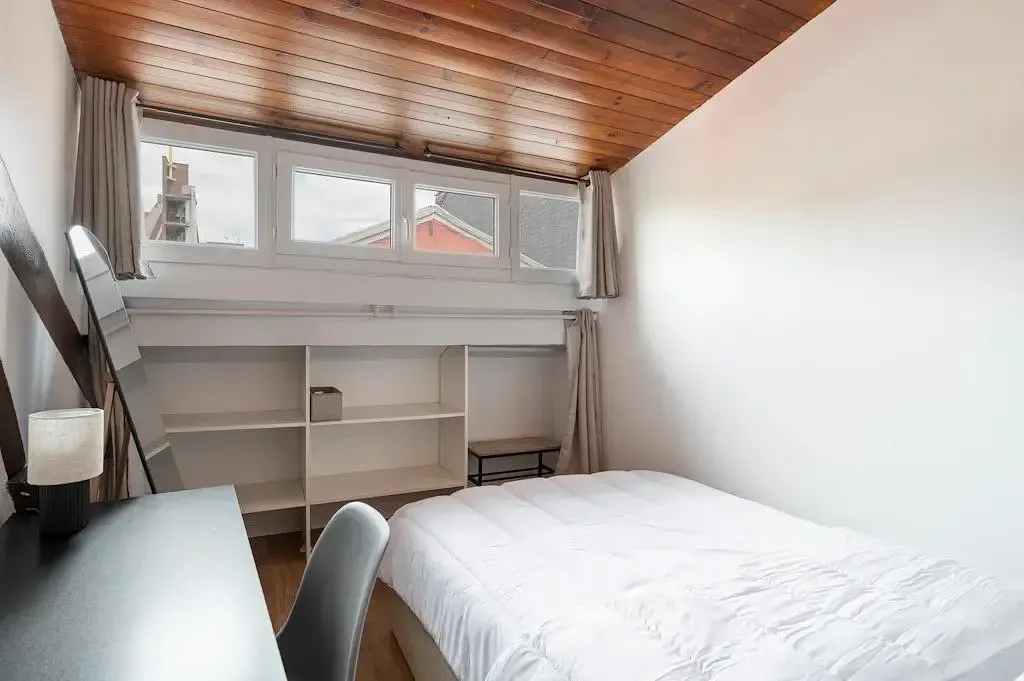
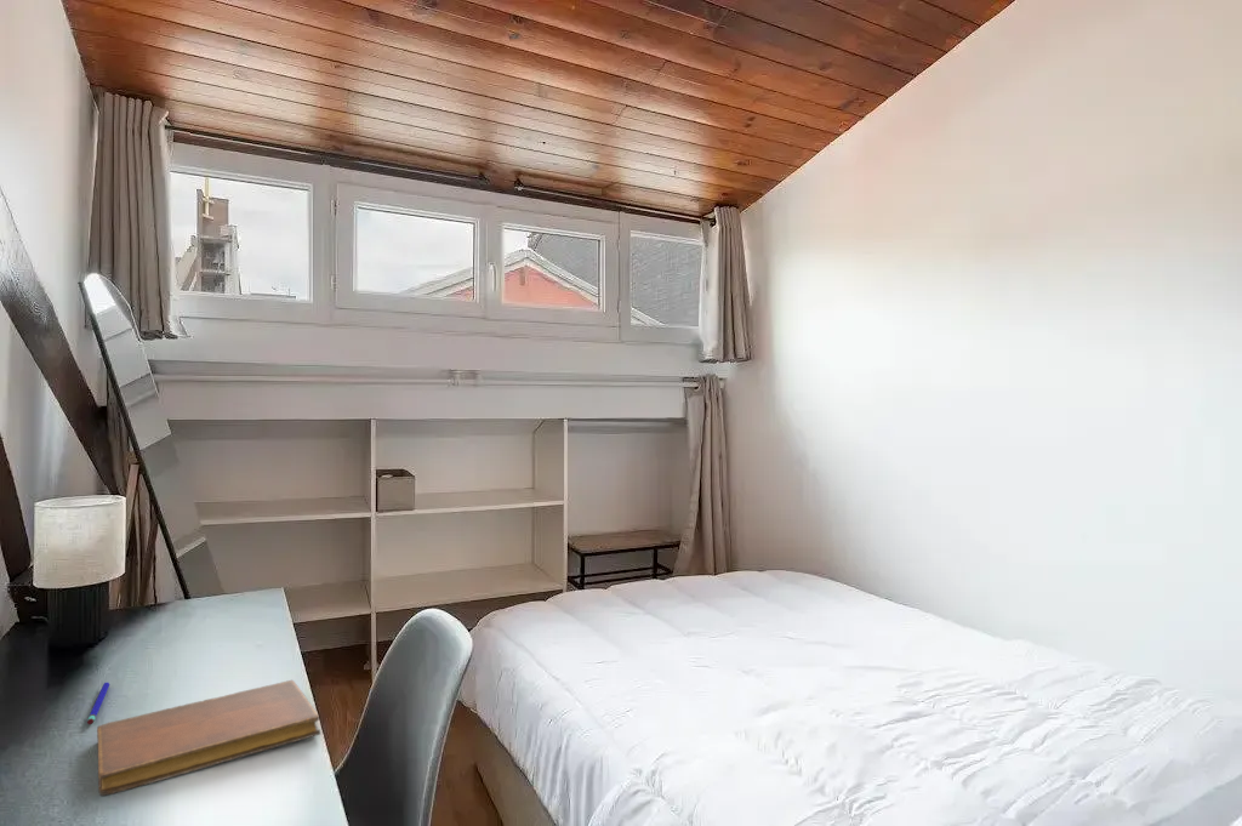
+ pen [86,682,110,725]
+ notebook [96,679,321,797]
